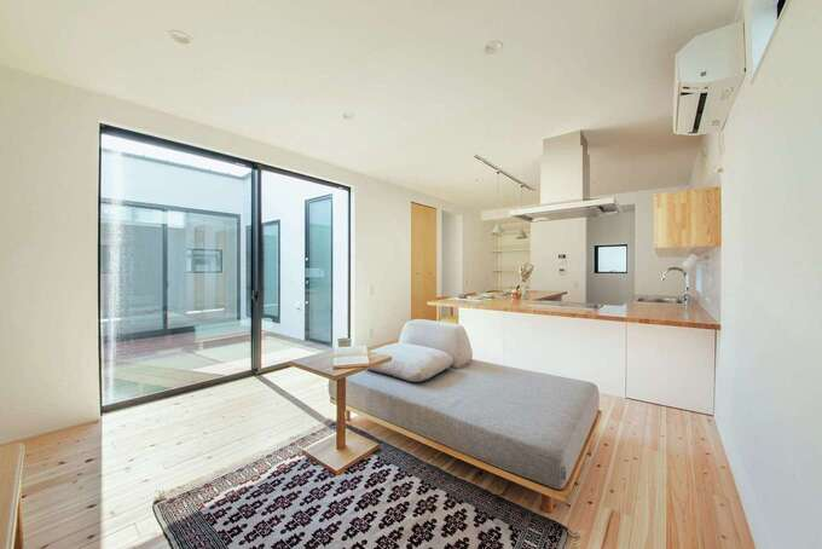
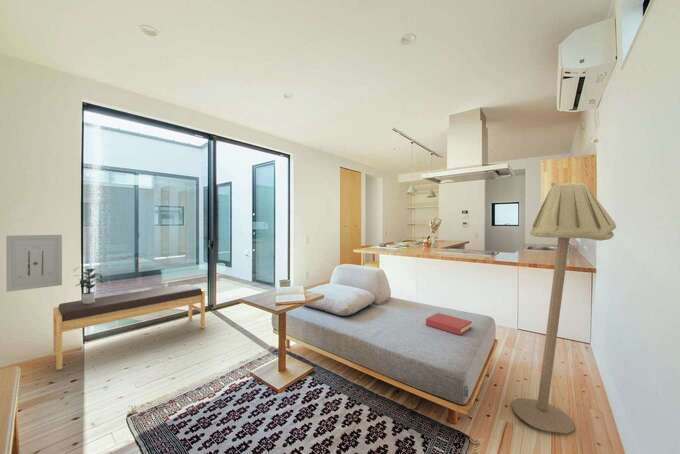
+ potted plant [73,266,105,304]
+ floor lamp [511,181,617,435]
+ wall art [5,234,63,293]
+ hardback book [425,312,473,336]
+ bench [52,283,206,371]
